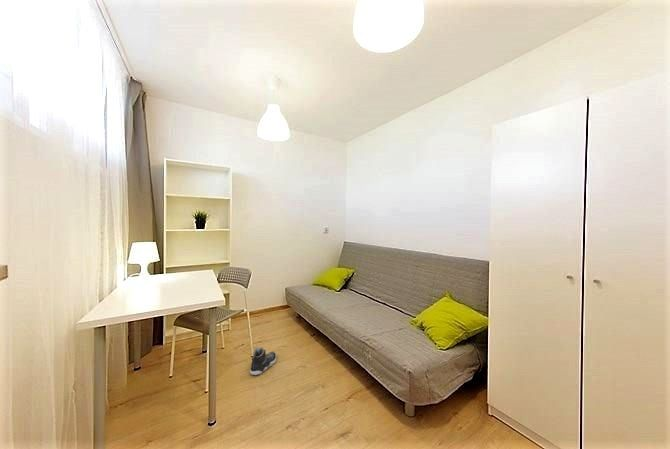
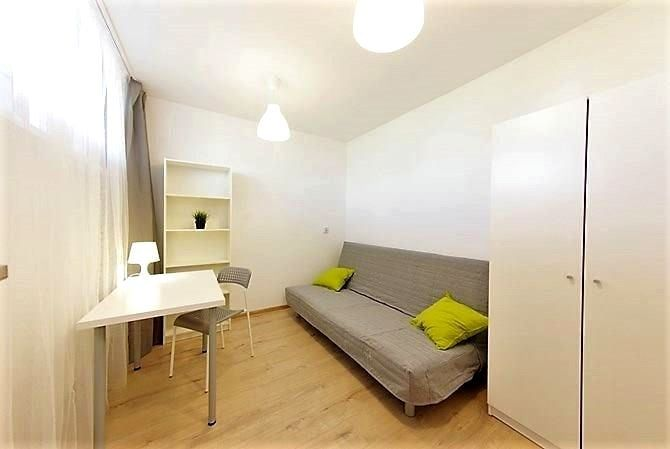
- sneaker [249,346,277,376]
